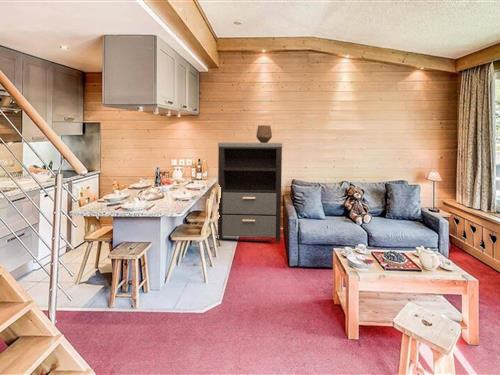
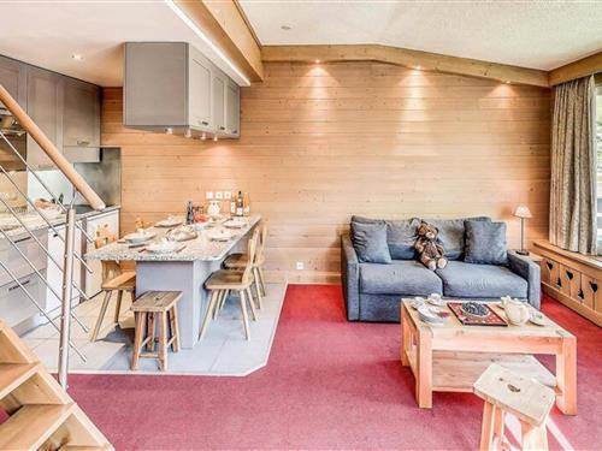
- ceramic pot [255,124,273,143]
- shelving unit [217,142,283,243]
